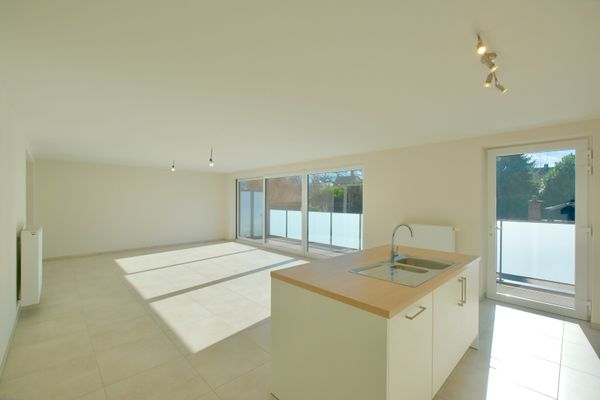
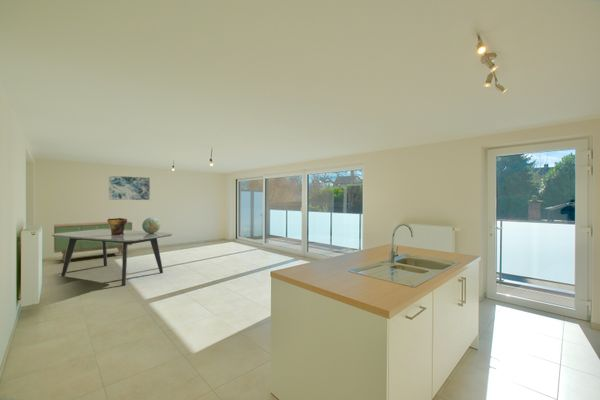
+ sideboard [53,220,133,263]
+ dining table [51,229,173,287]
+ decorative urn [106,217,128,235]
+ wall art [108,175,151,201]
+ decorative globe [141,216,161,233]
